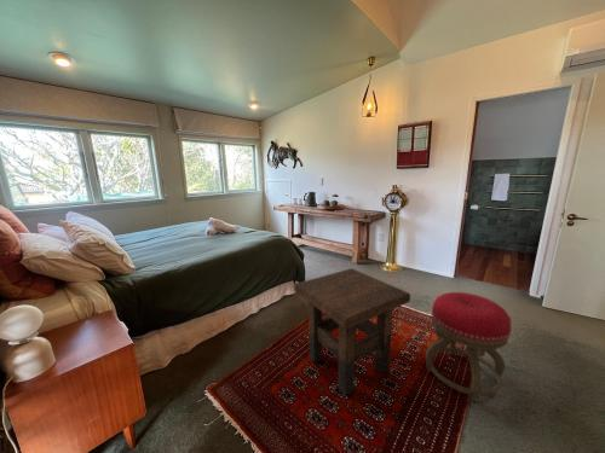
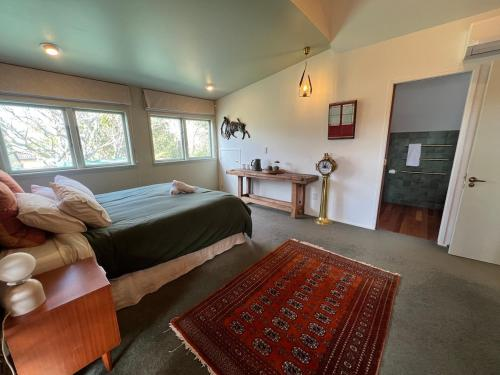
- side table [293,267,411,396]
- stool [425,291,512,402]
